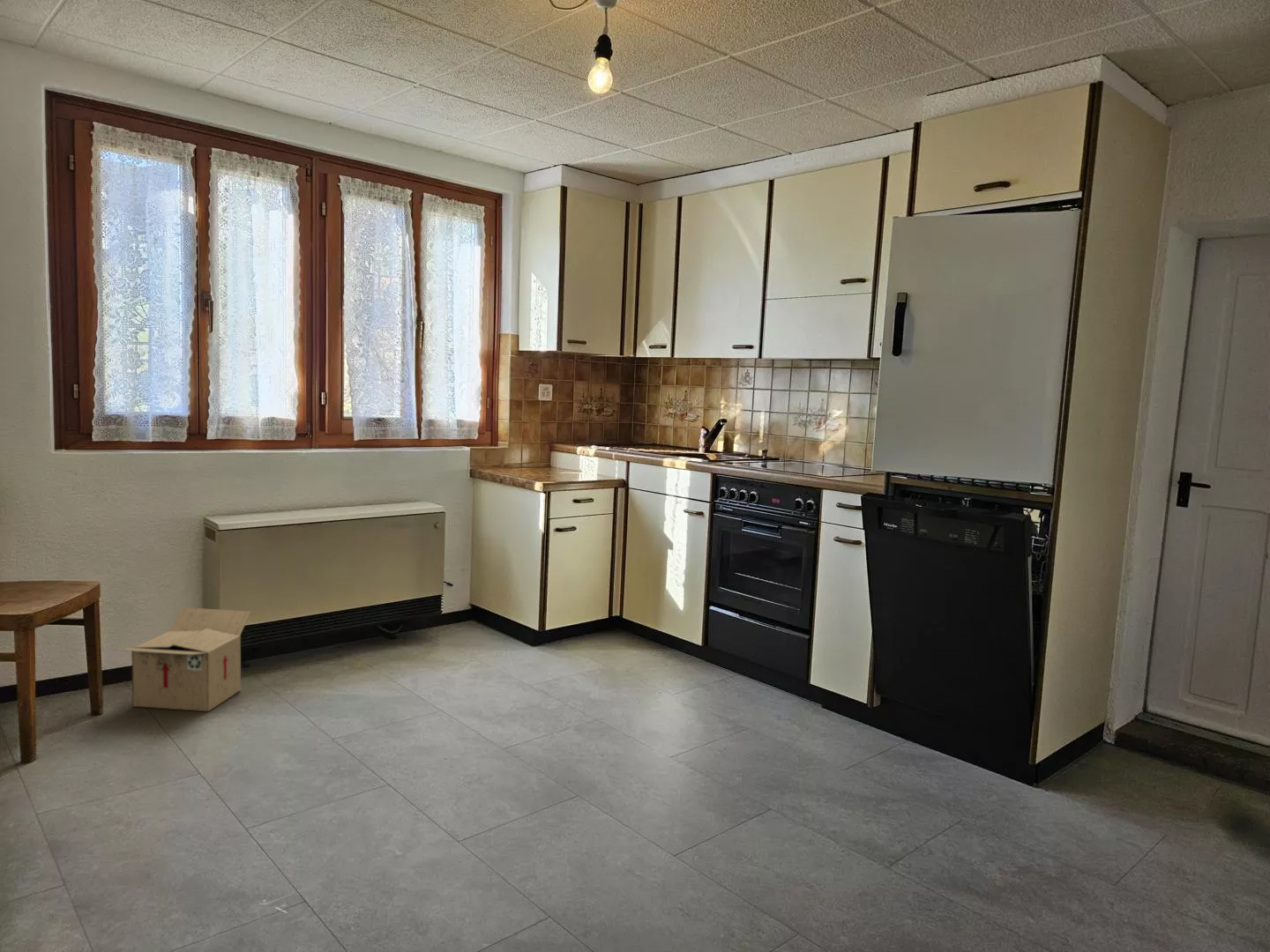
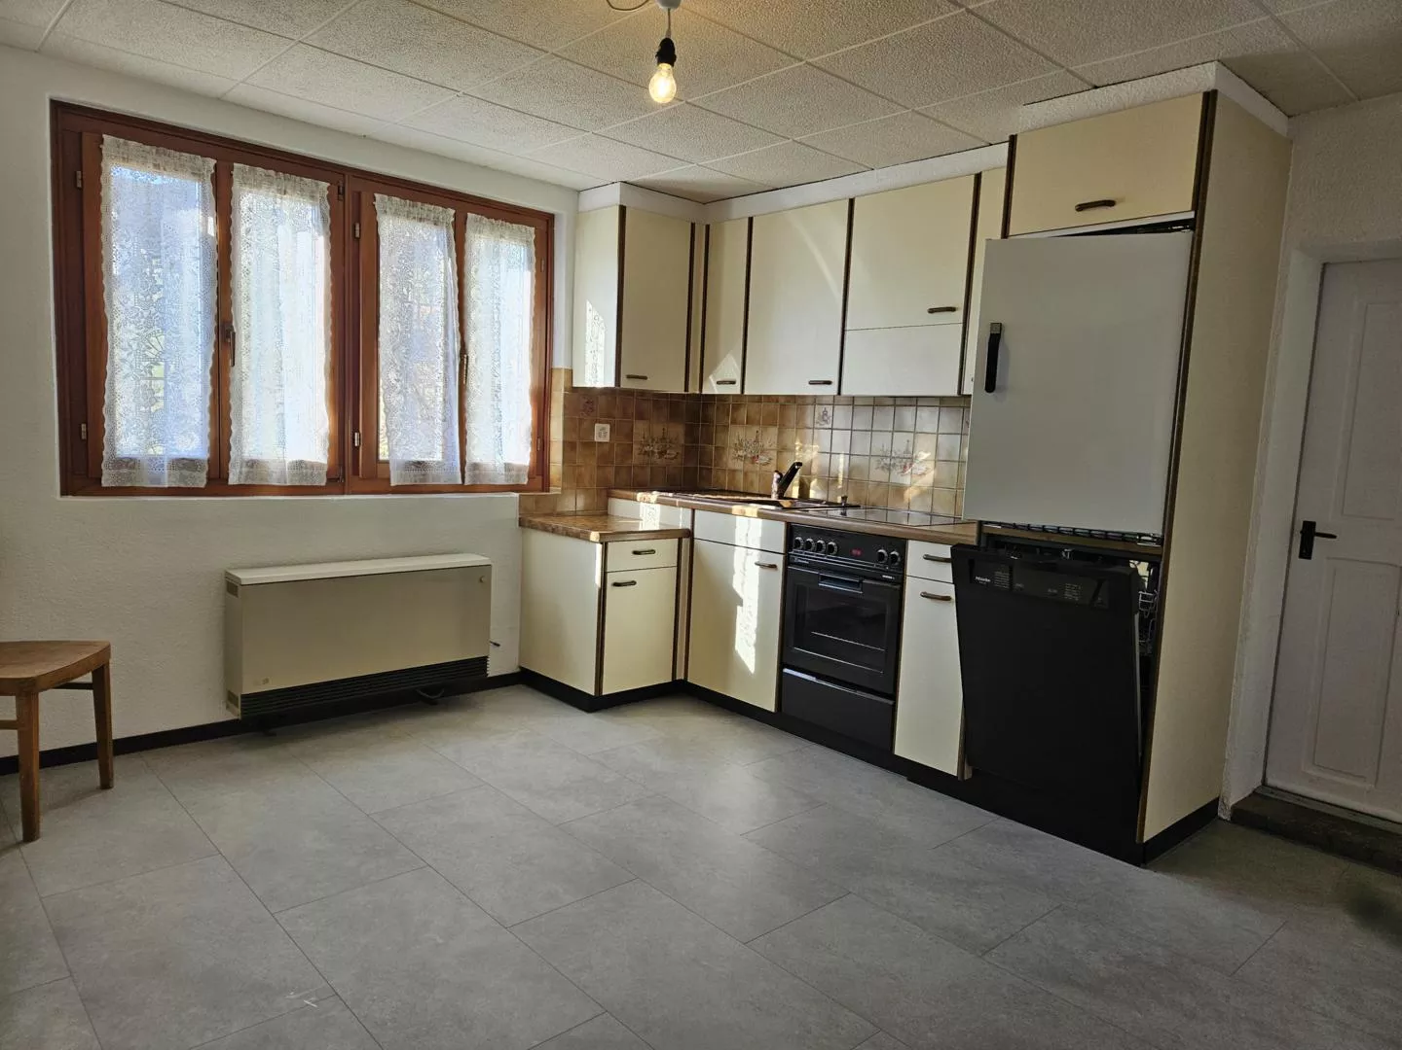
- cardboard box [115,606,251,712]
